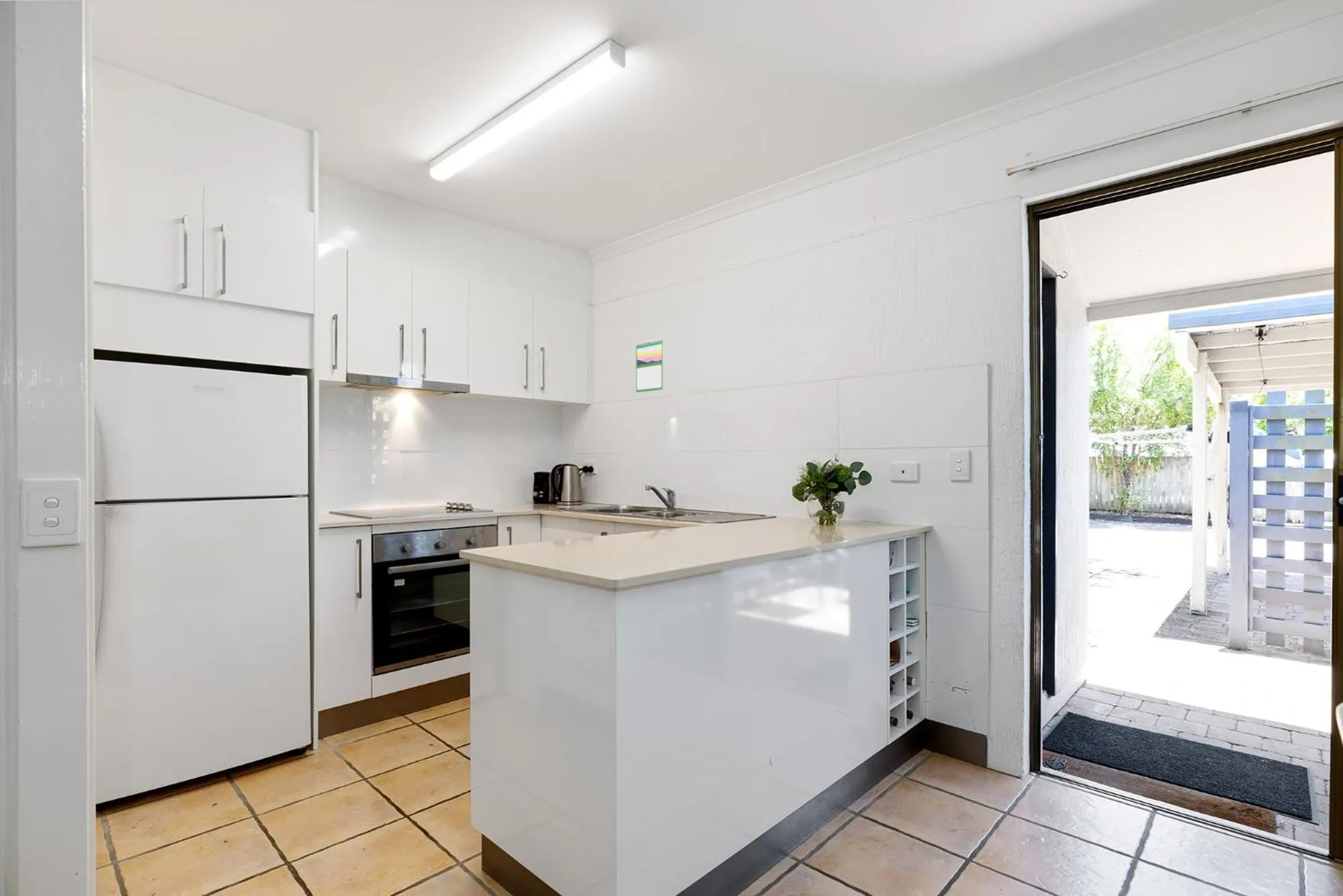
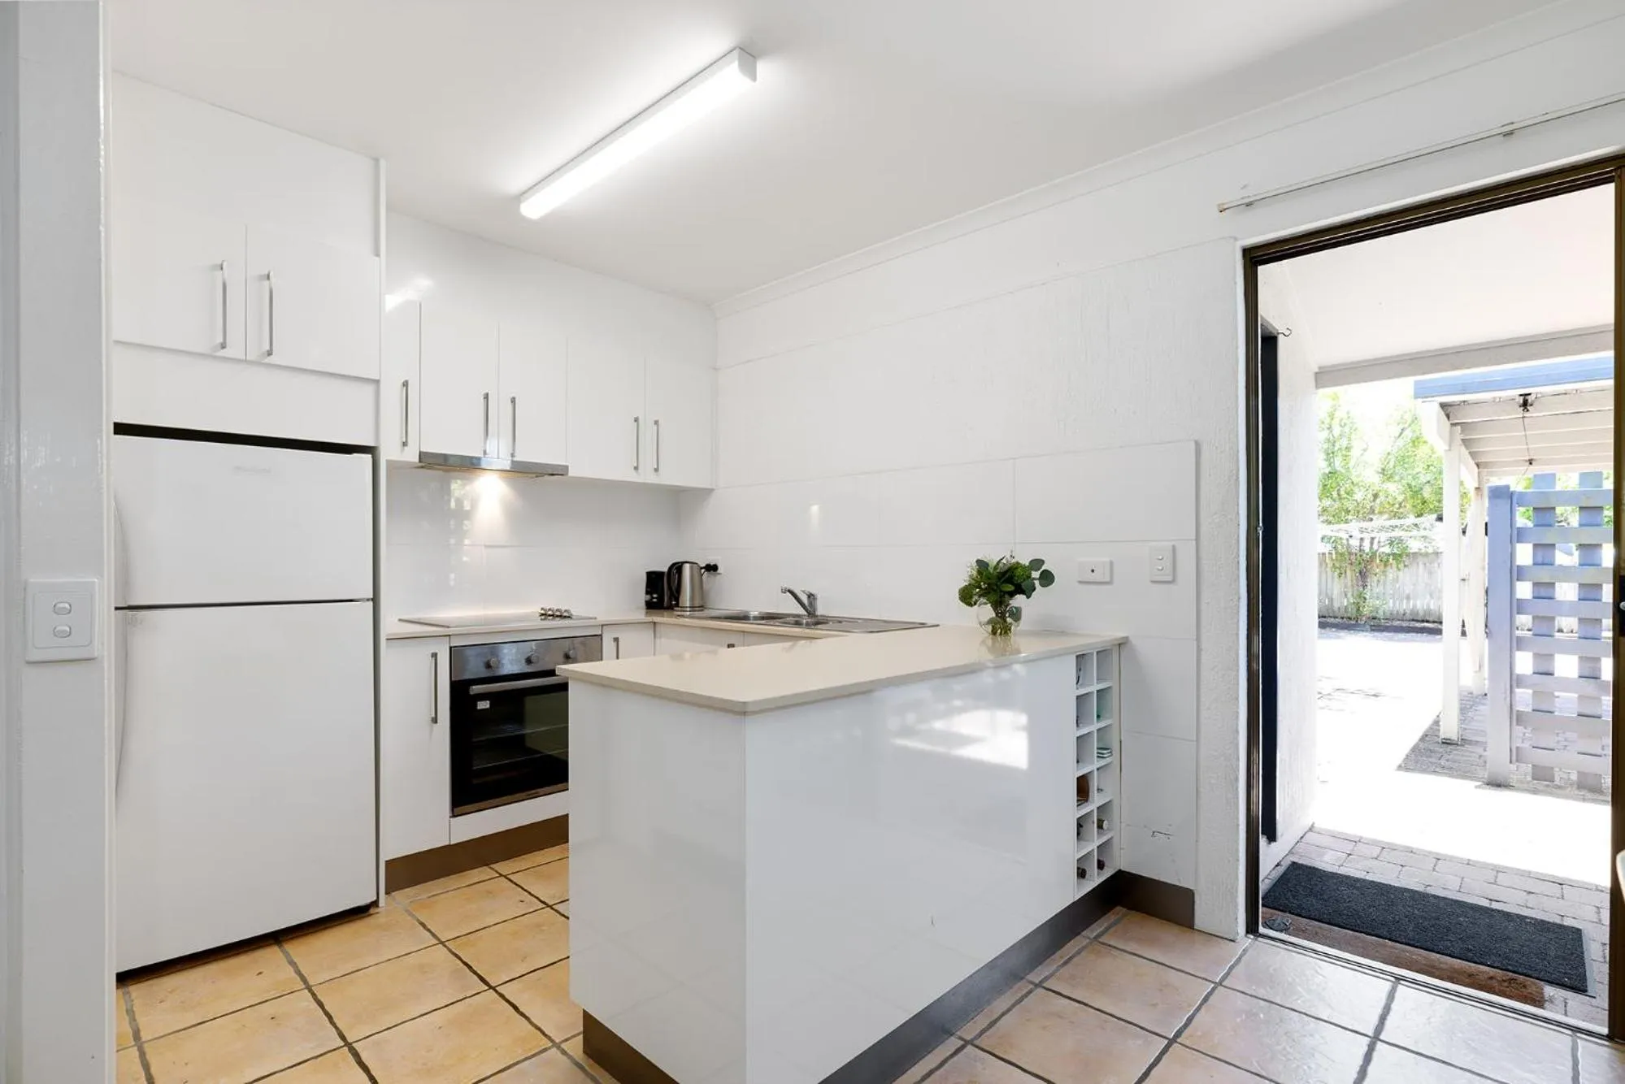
- calendar [636,338,664,393]
